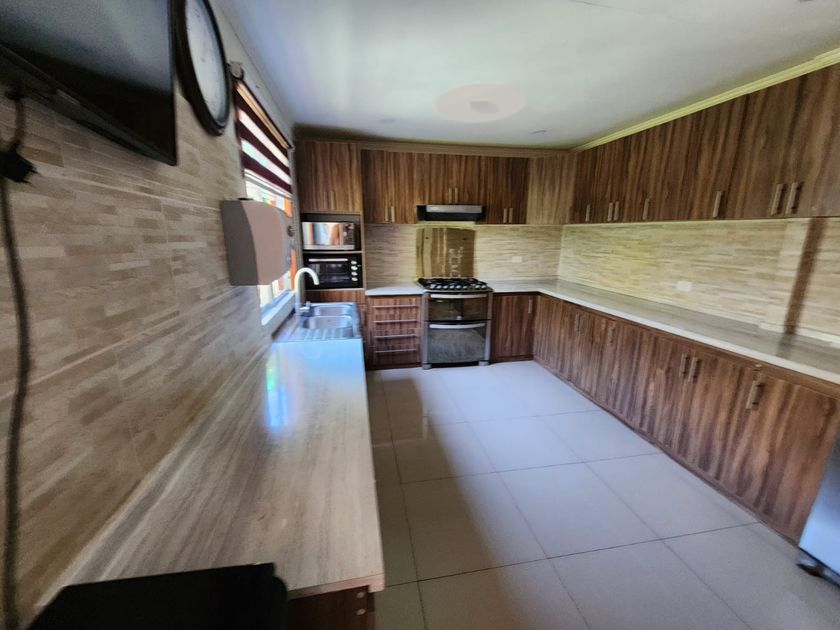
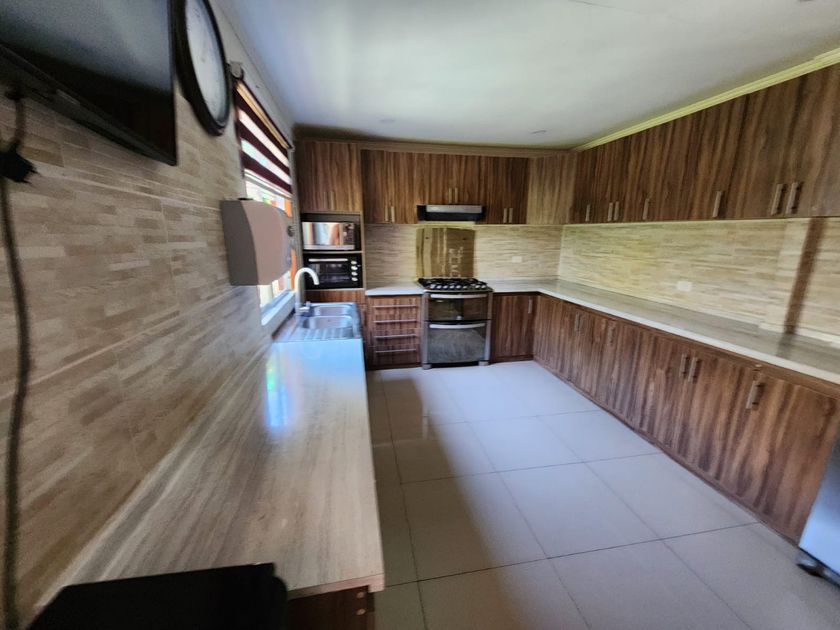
- ceiling light [433,81,527,123]
